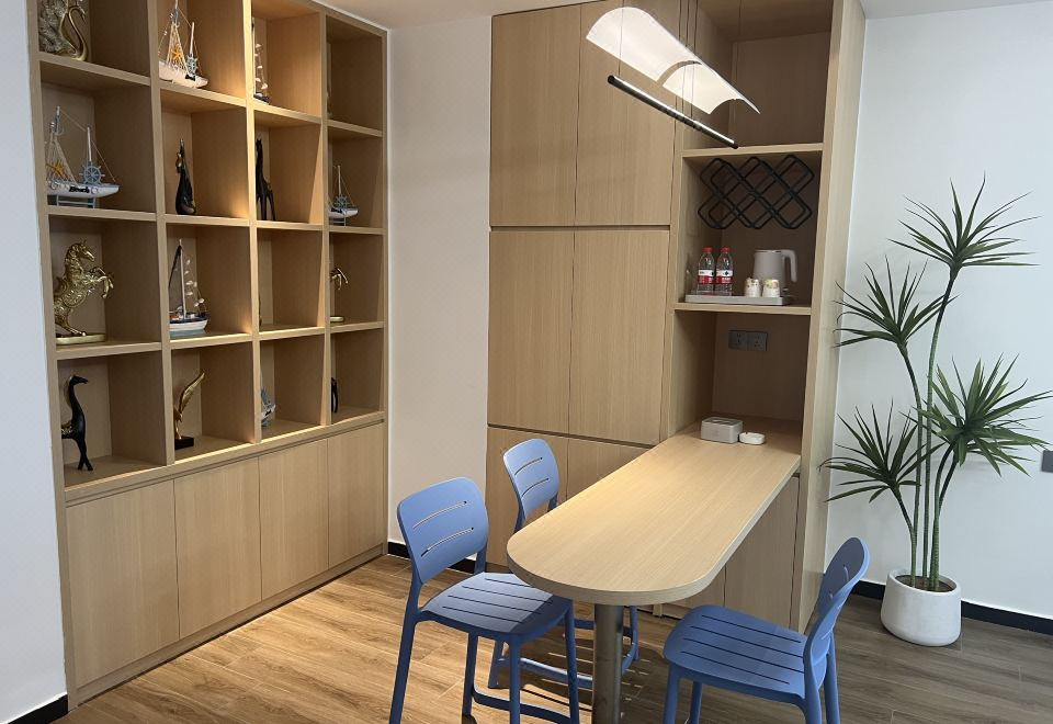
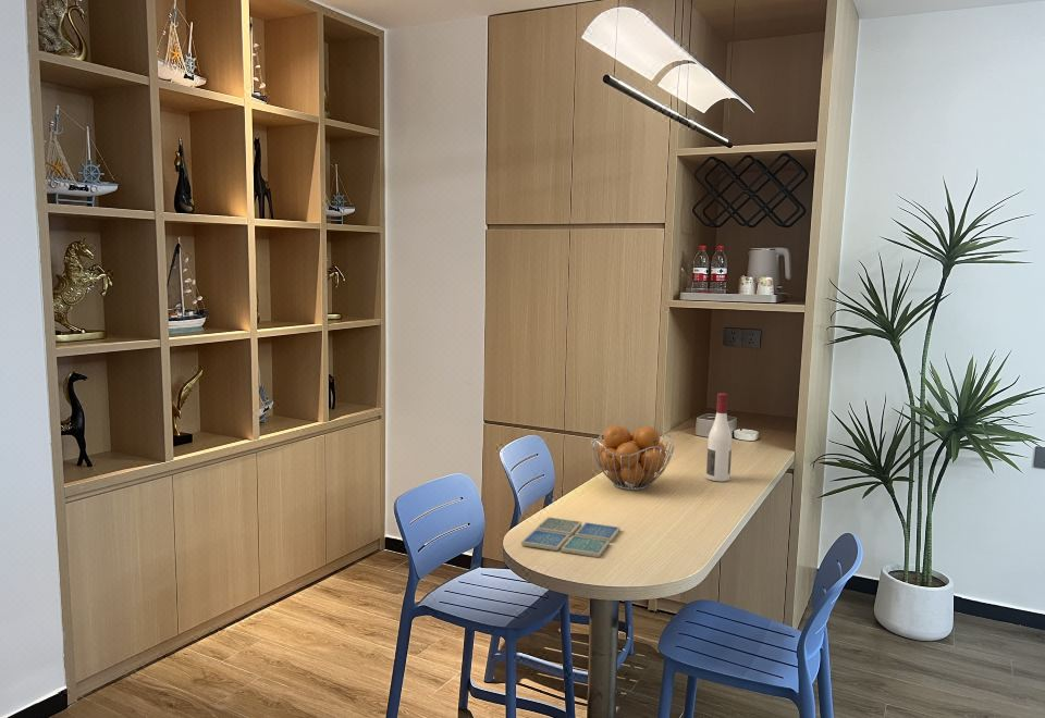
+ fruit basket [590,424,675,492]
+ alcohol [705,392,733,483]
+ drink coaster [520,516,622,558]
